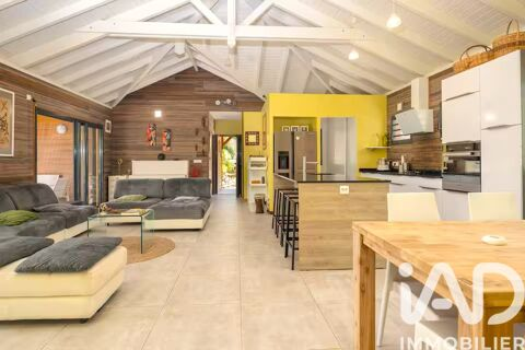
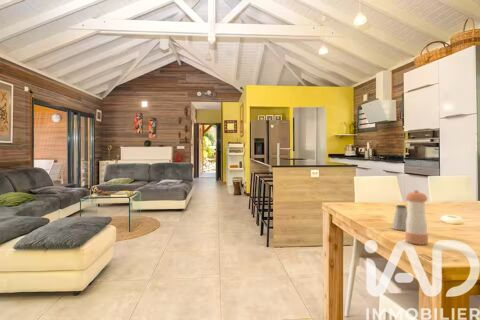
+ saltshaker [391,204,408,231]
+ pepper shaker [404,189,429,245]
